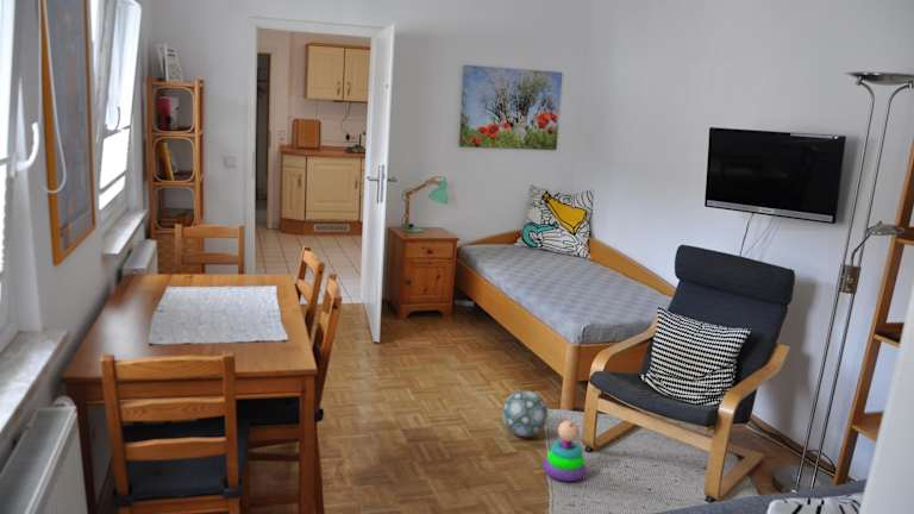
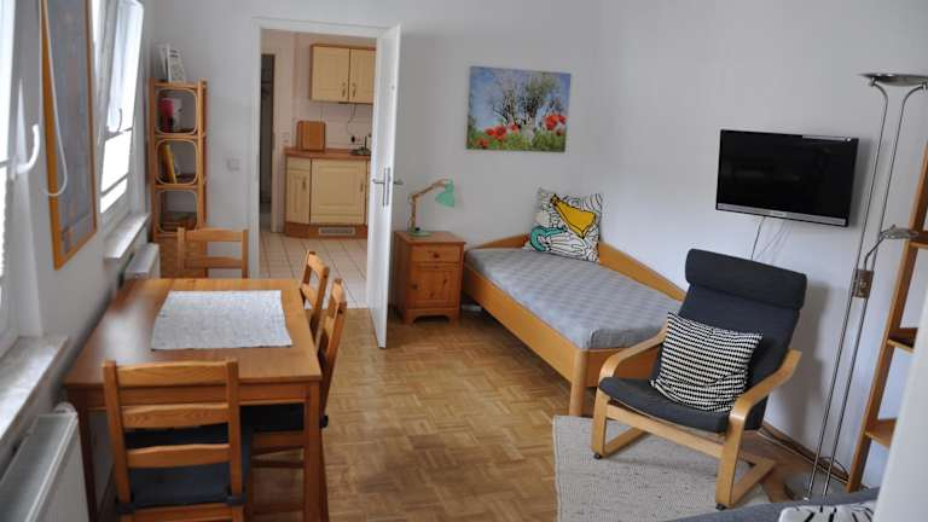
- ball [501,389,549,438]
- stacking toy [541,420,587,482]
